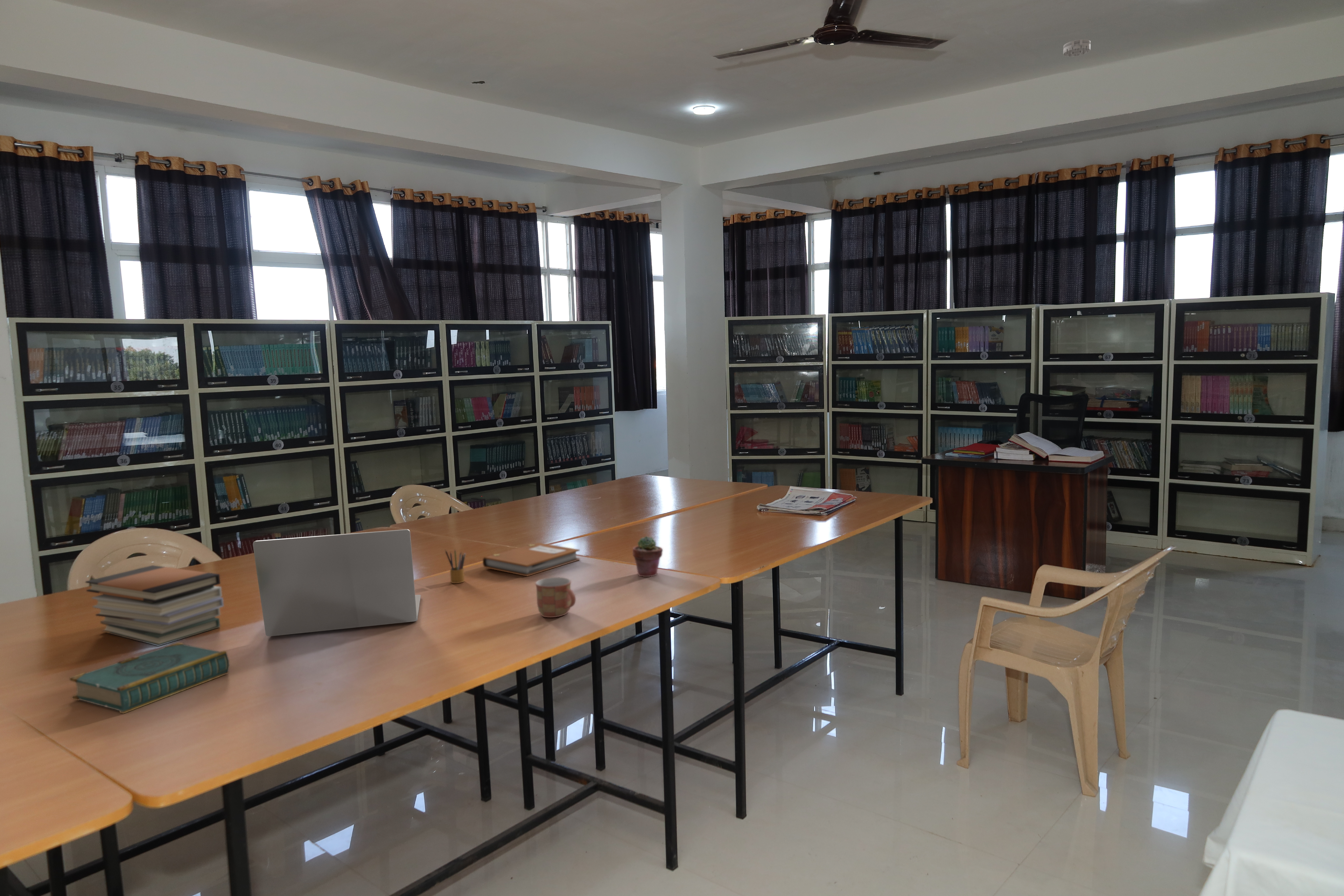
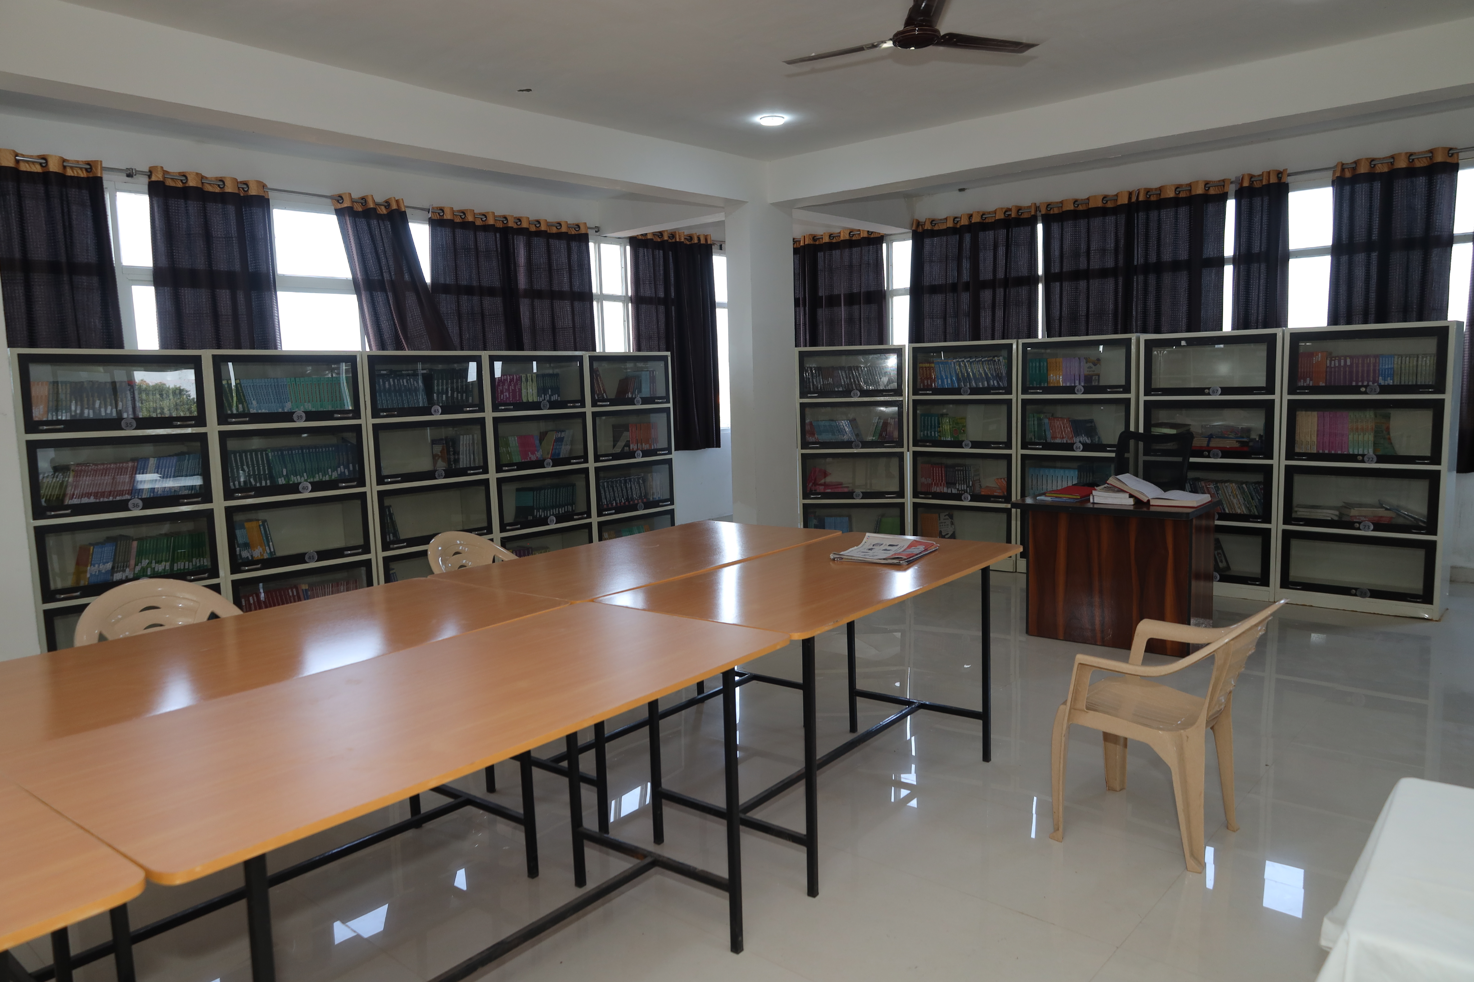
- mug [535,577,576,618]
- smoke detector [1063,39,1091,57]
- book stack [85,565,224,646]
- laptop [253,529,421,637]
- notebook [482,542,580,577]
- pencil box [445,549,466,584]
- book [69,642,230,714]
- potted succulent [632,536,663,577]
